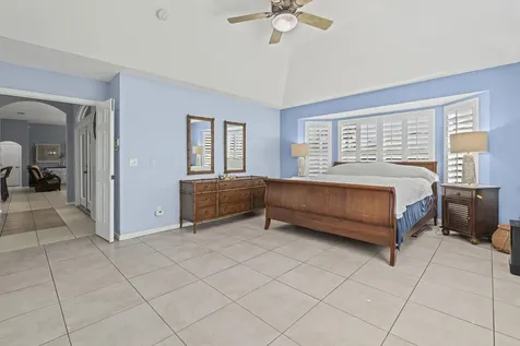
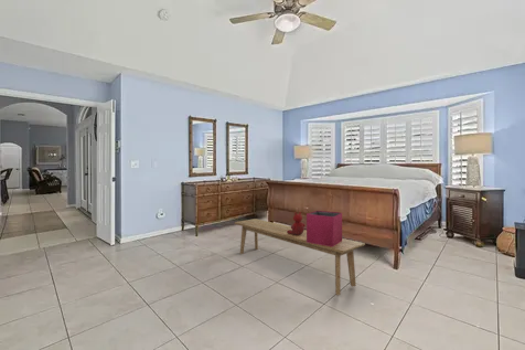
+ stuffed bear [287,211,306,235]
+ bench [233,218,366,296]
+ storage bin [306,210,343,247]
